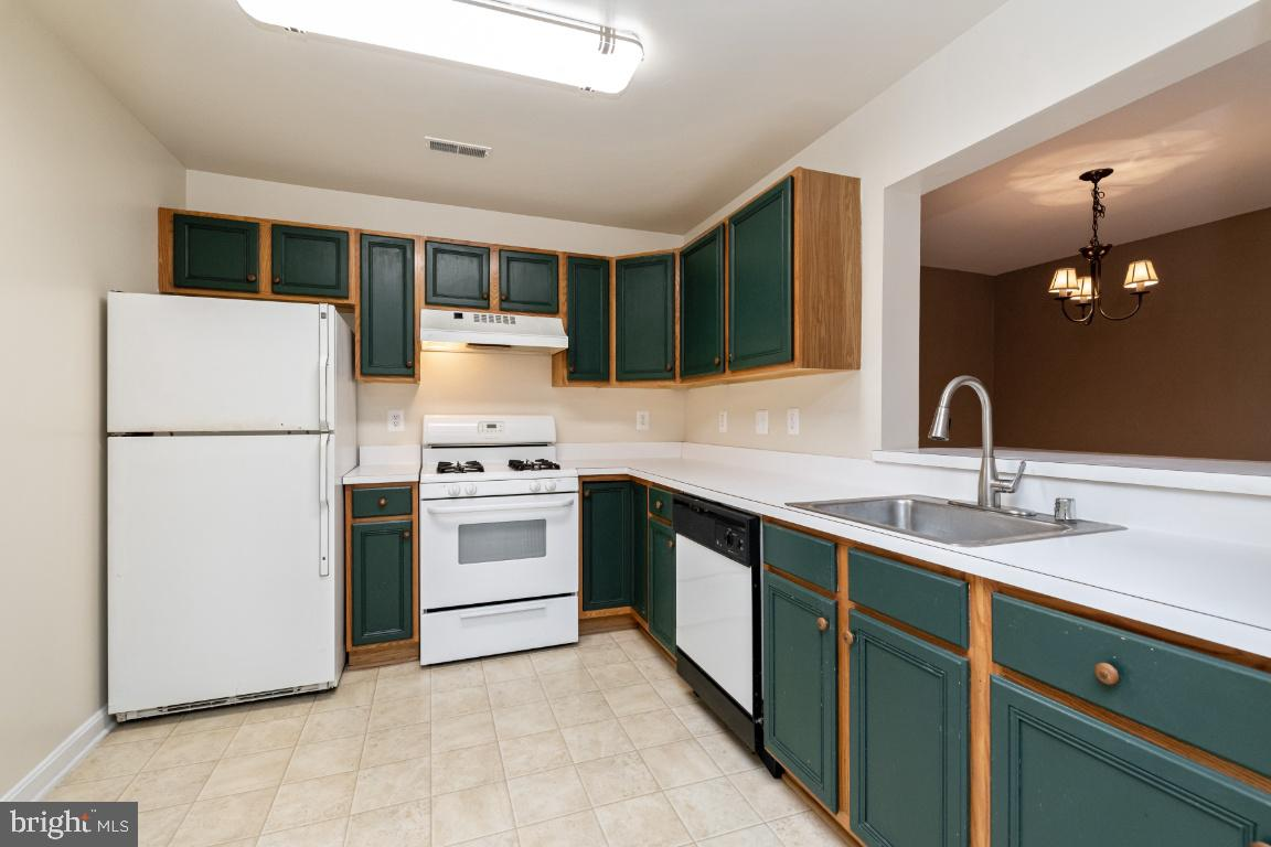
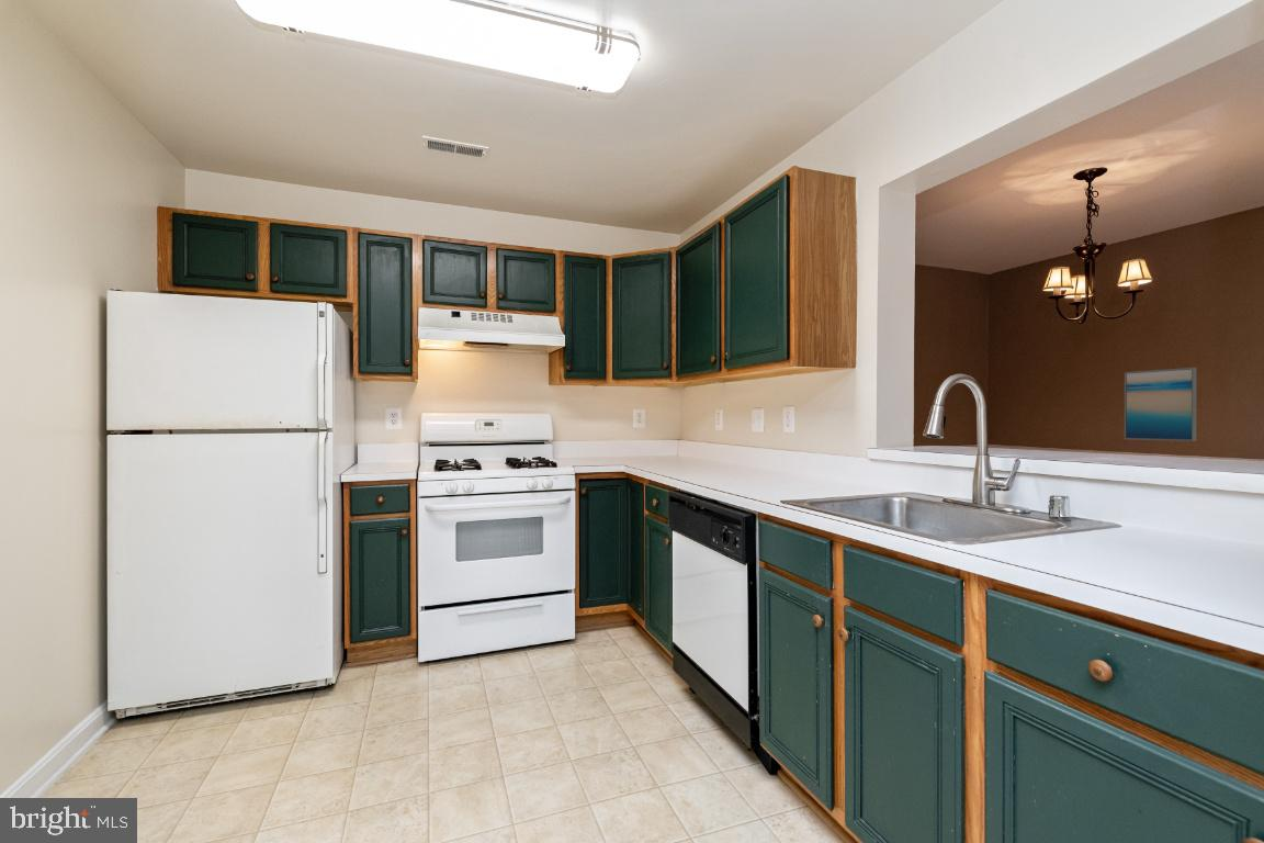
+ wall art [1124,367,1198,442]
